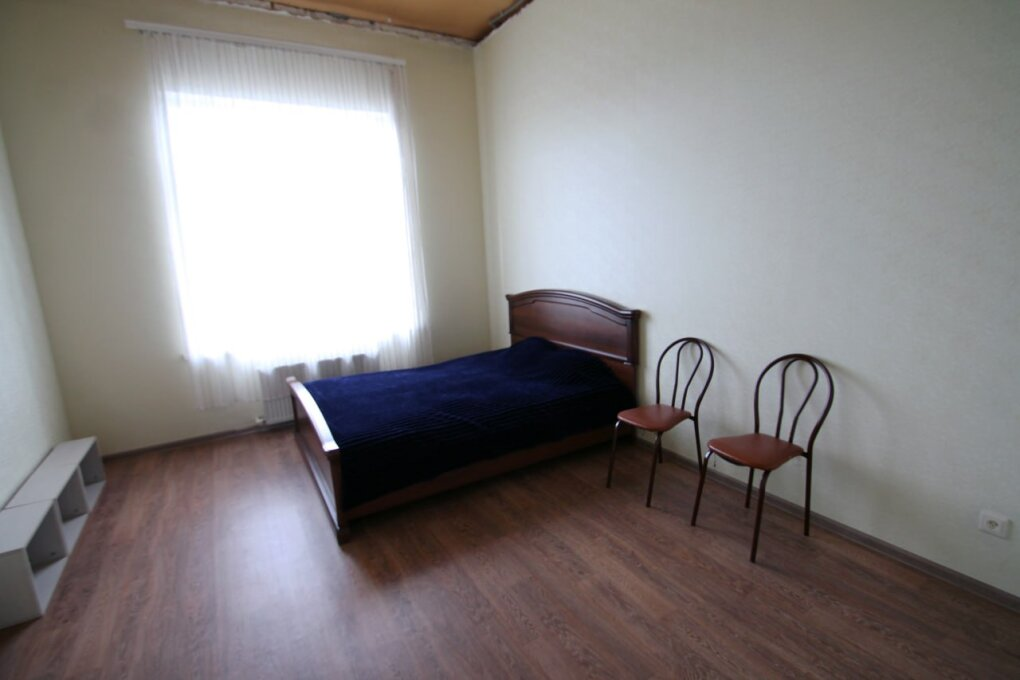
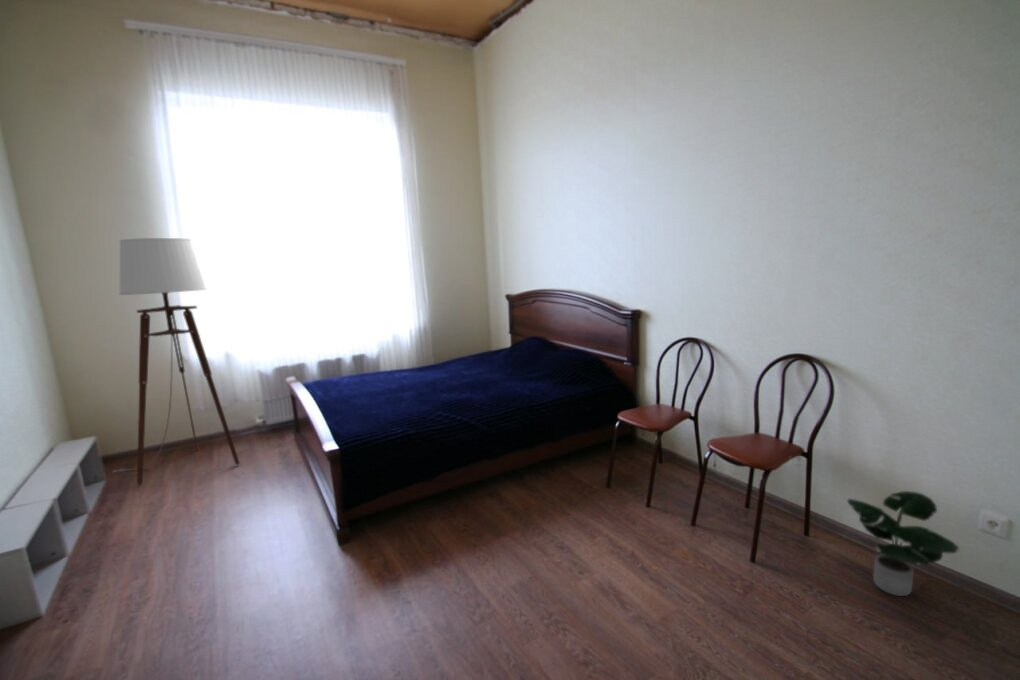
+ potted plant [846,490,961,597]
+ floor lamp [112,237,240,486]
